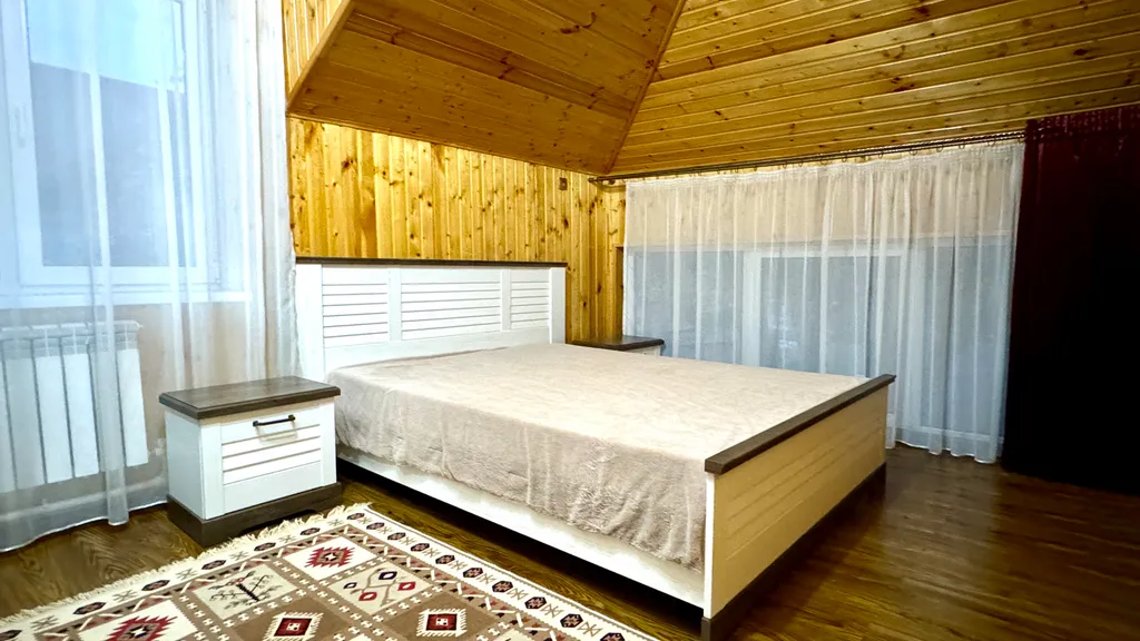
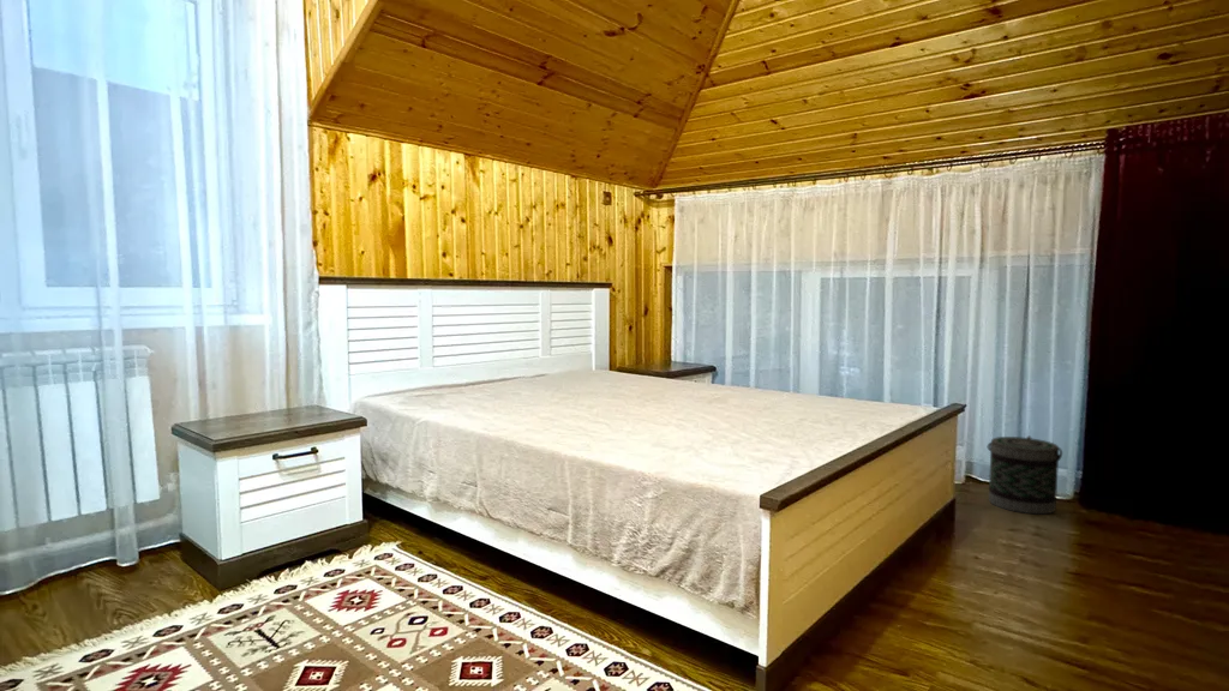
+ basket [987,434,1063,515]
